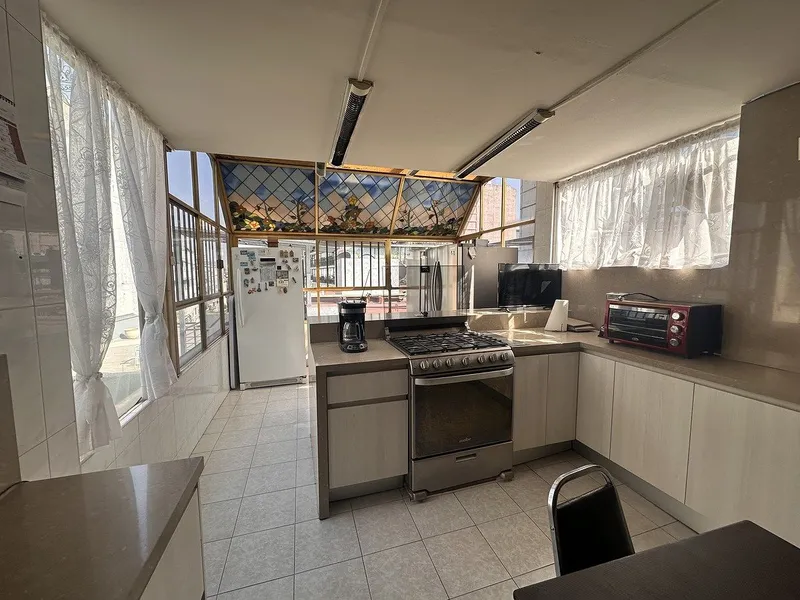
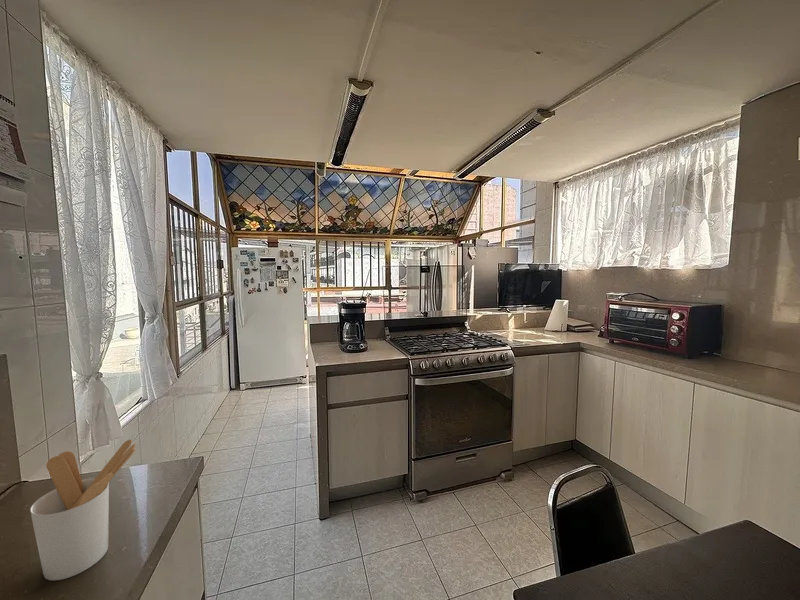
+ utensil holder [29,439,137,581]
